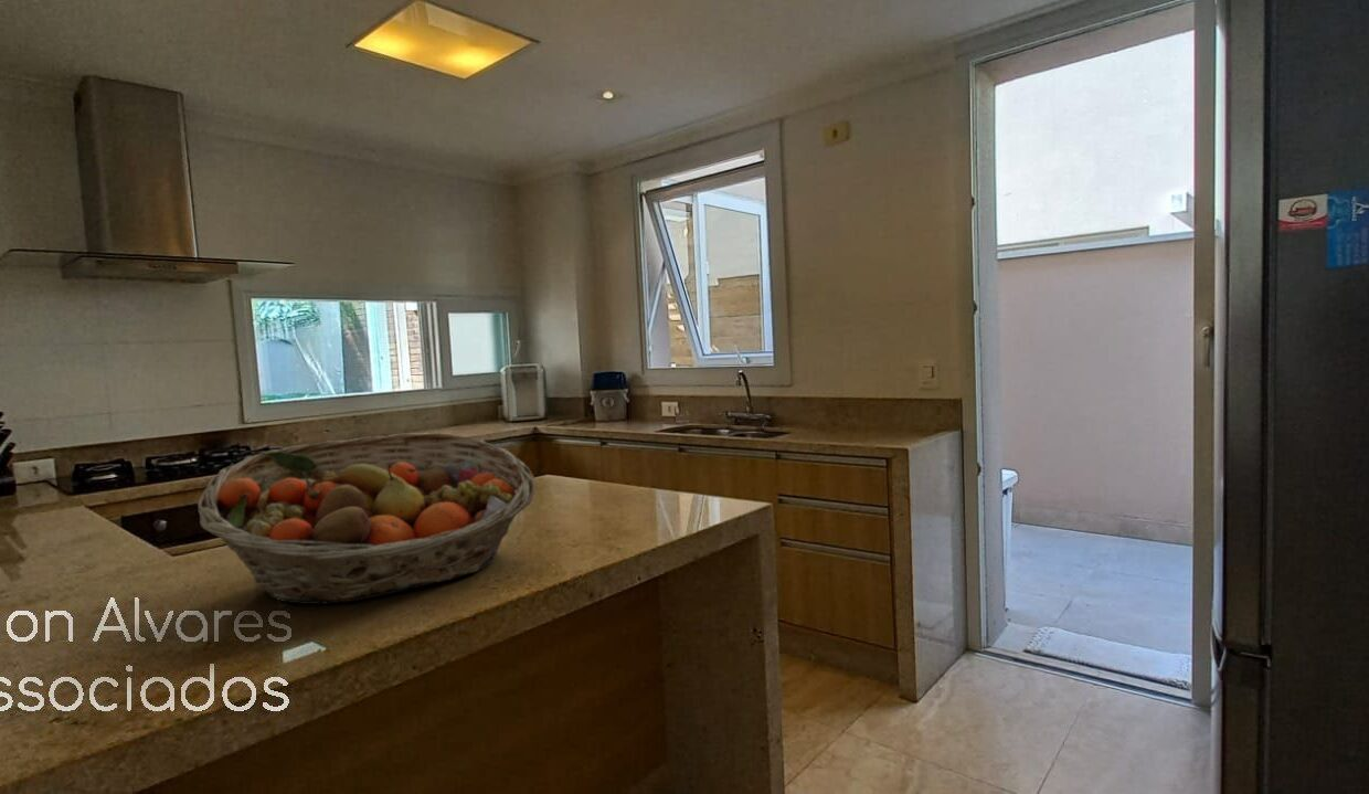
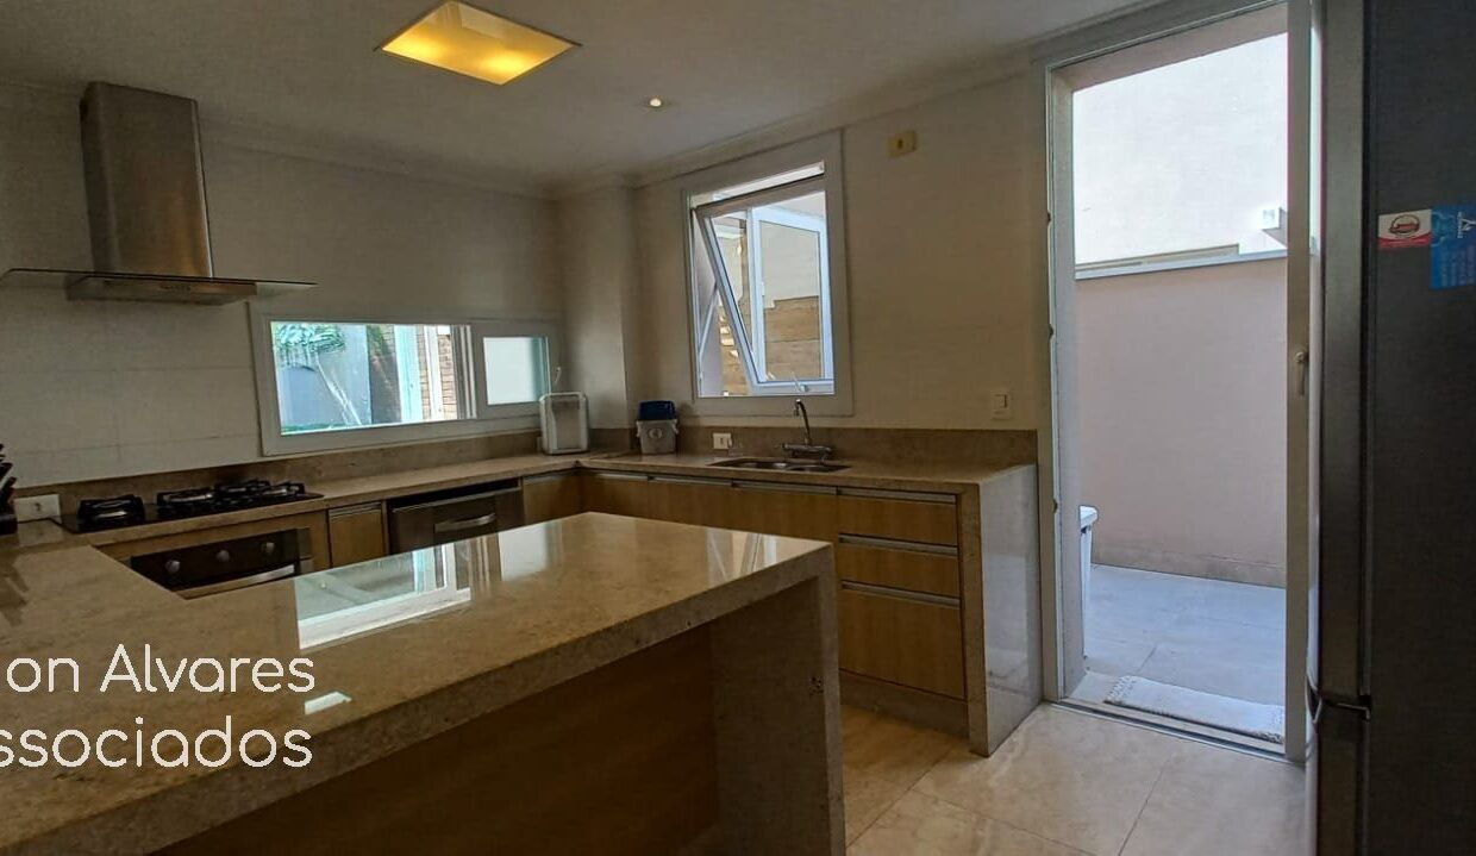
- fruit basket [197,432,535,605]
